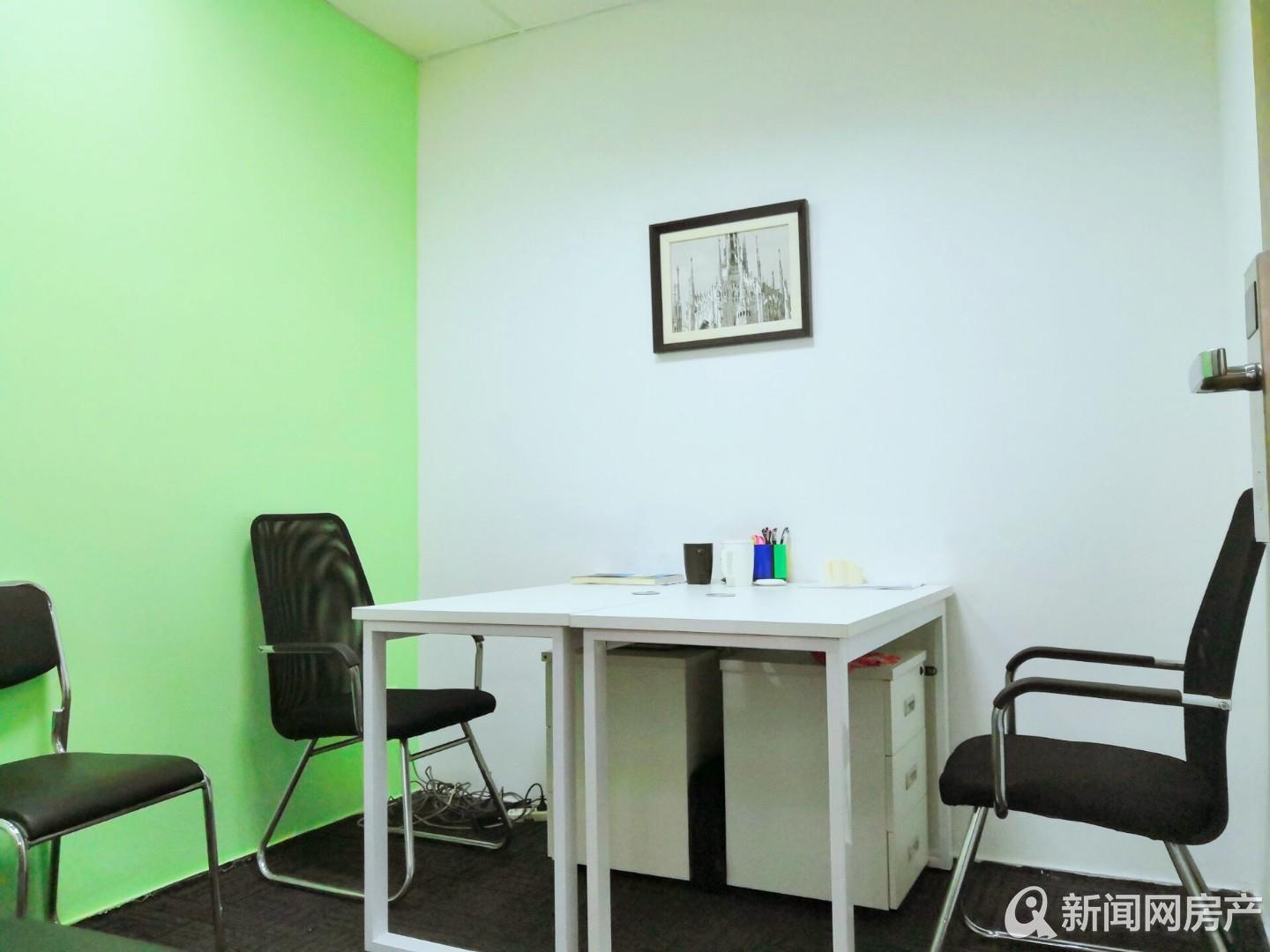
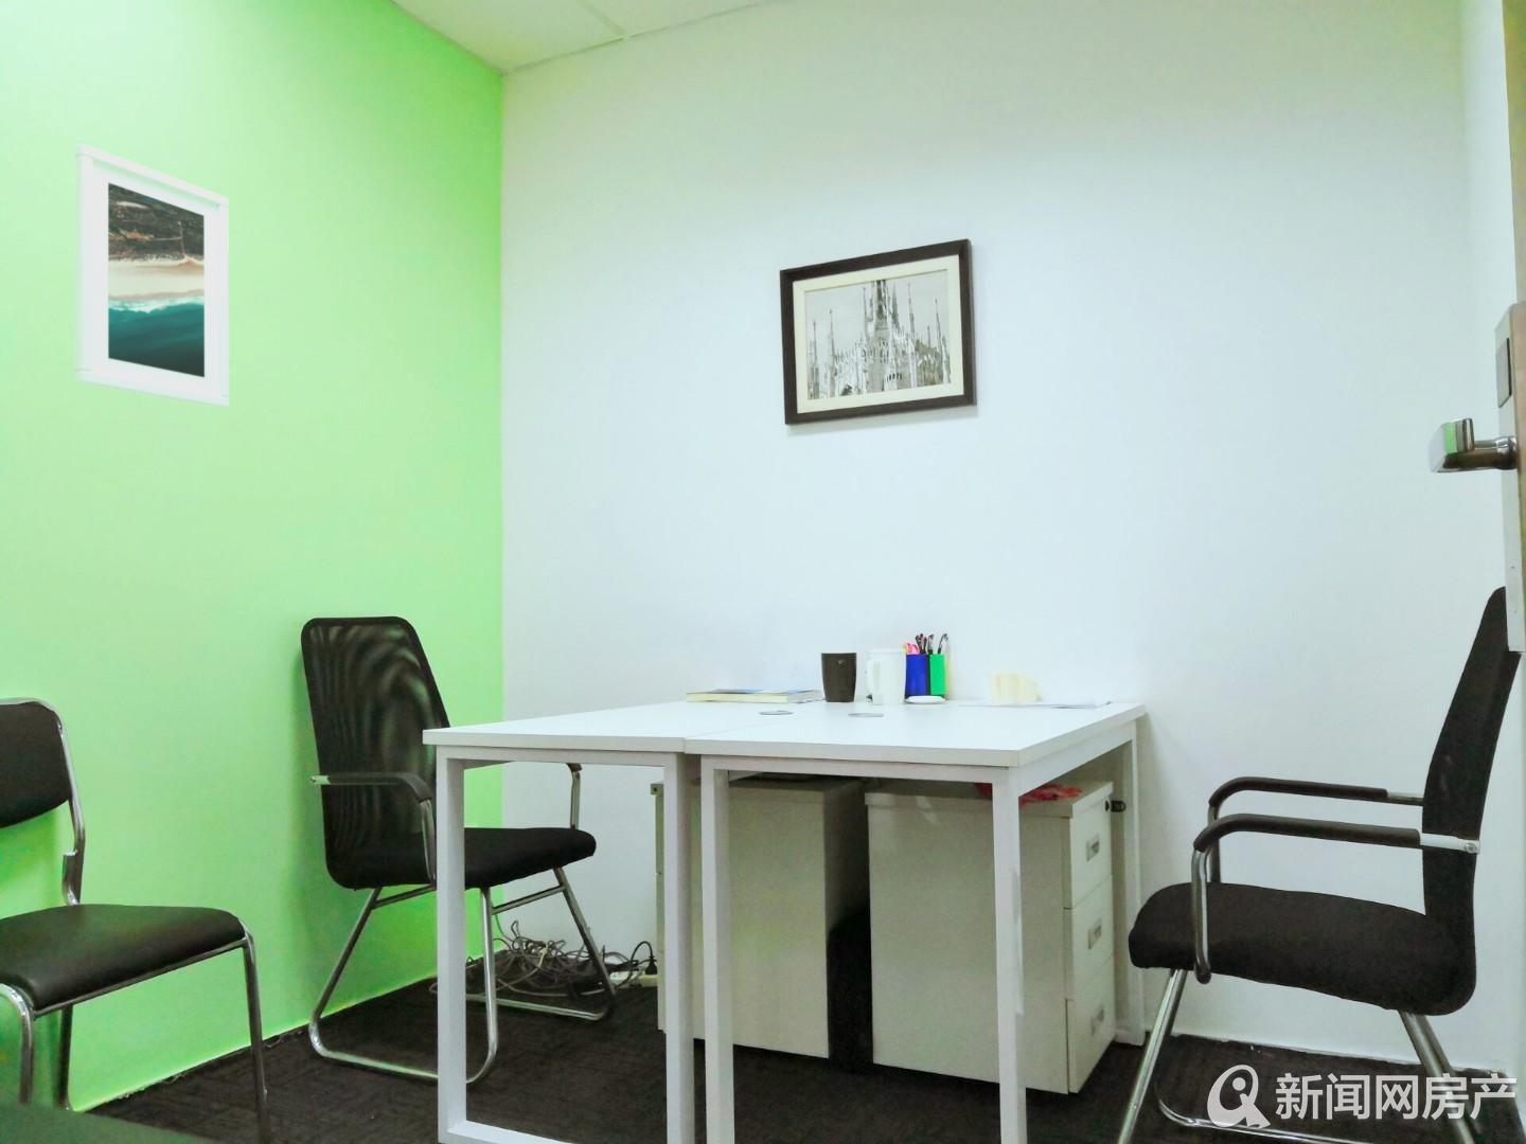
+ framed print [74,143,230,410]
